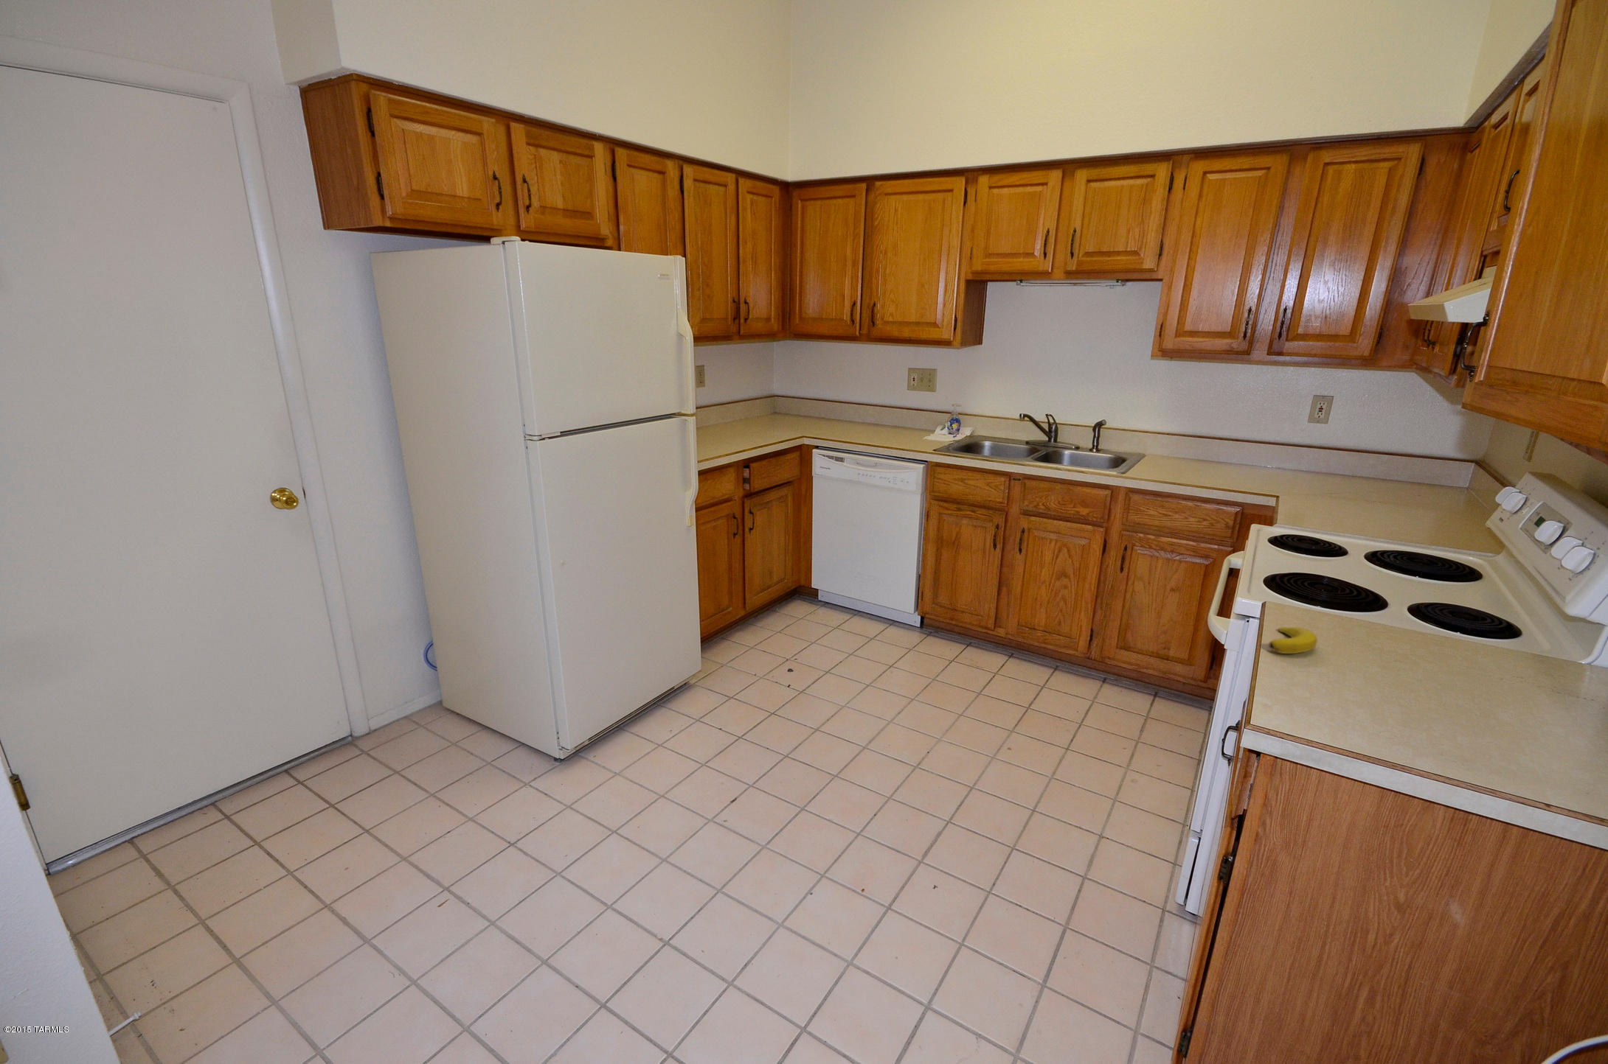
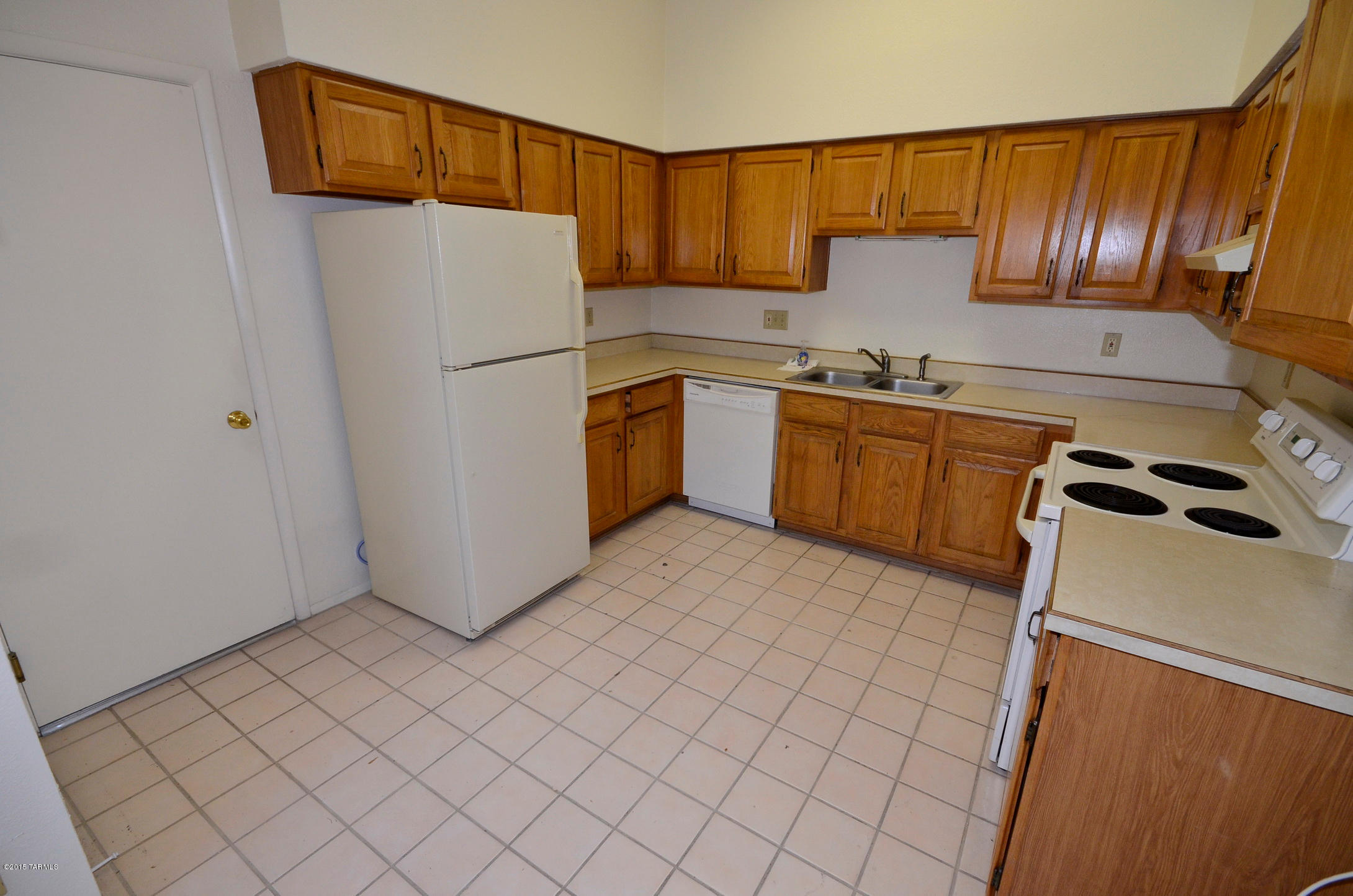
- banana [1268,626,1318,654]
